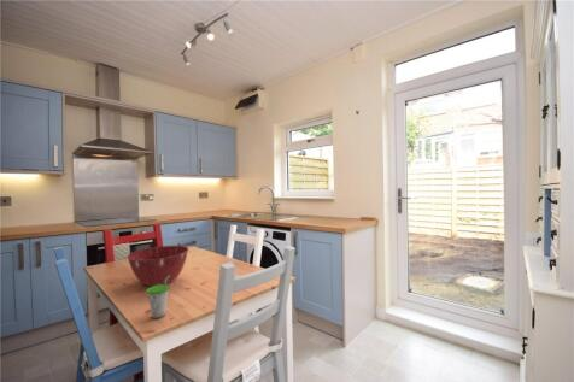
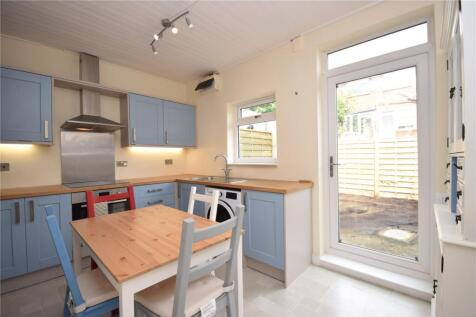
- cup [146,275,170,319]
- mixing bowl [125,245,189,287]
